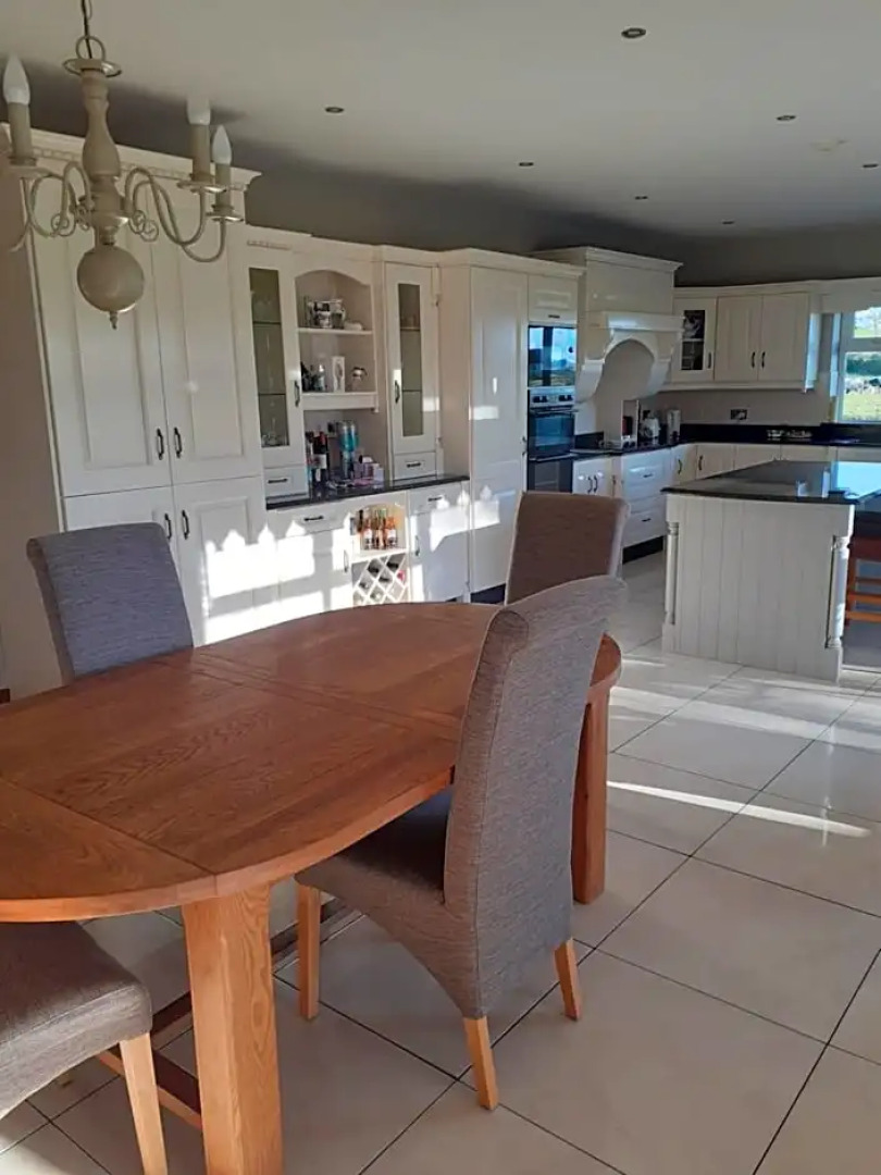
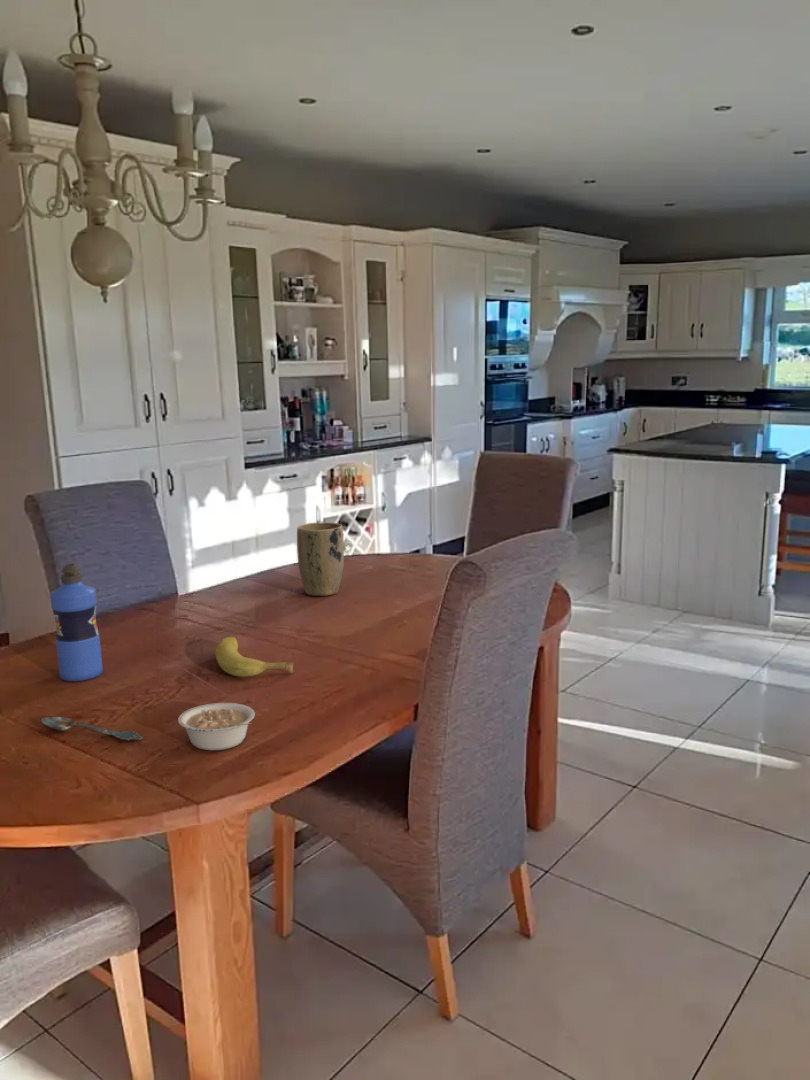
+ plant pot [296,521,345,597]
+ legume [177,702,256,751]
+ spoon [39,716,144,741]
+ fruit [214,636,295,678]
+ water bottle [49,563,104,682]
